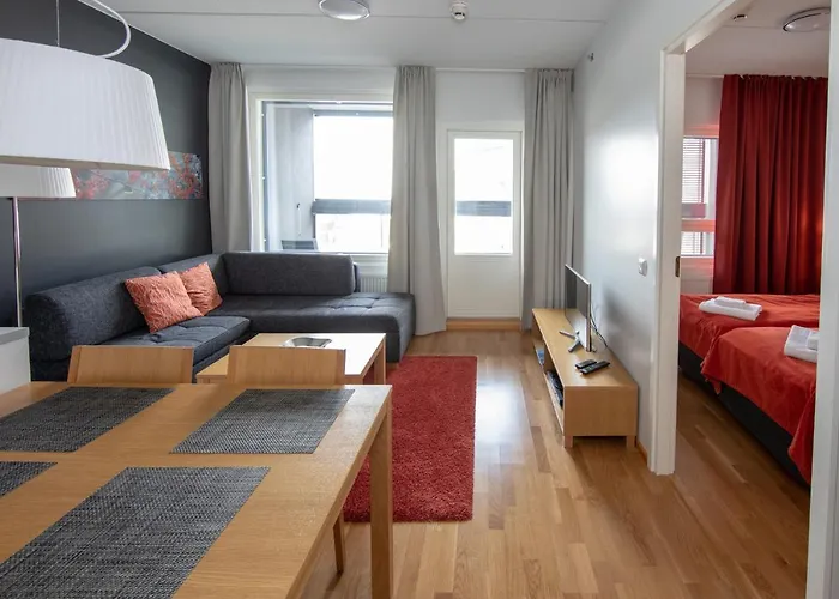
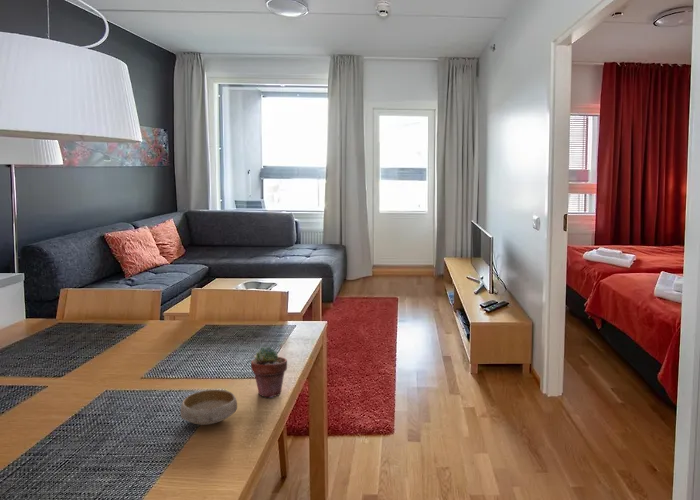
+ potted succulent [250,346,288,399]
+ bowl [180,389,238,426]
